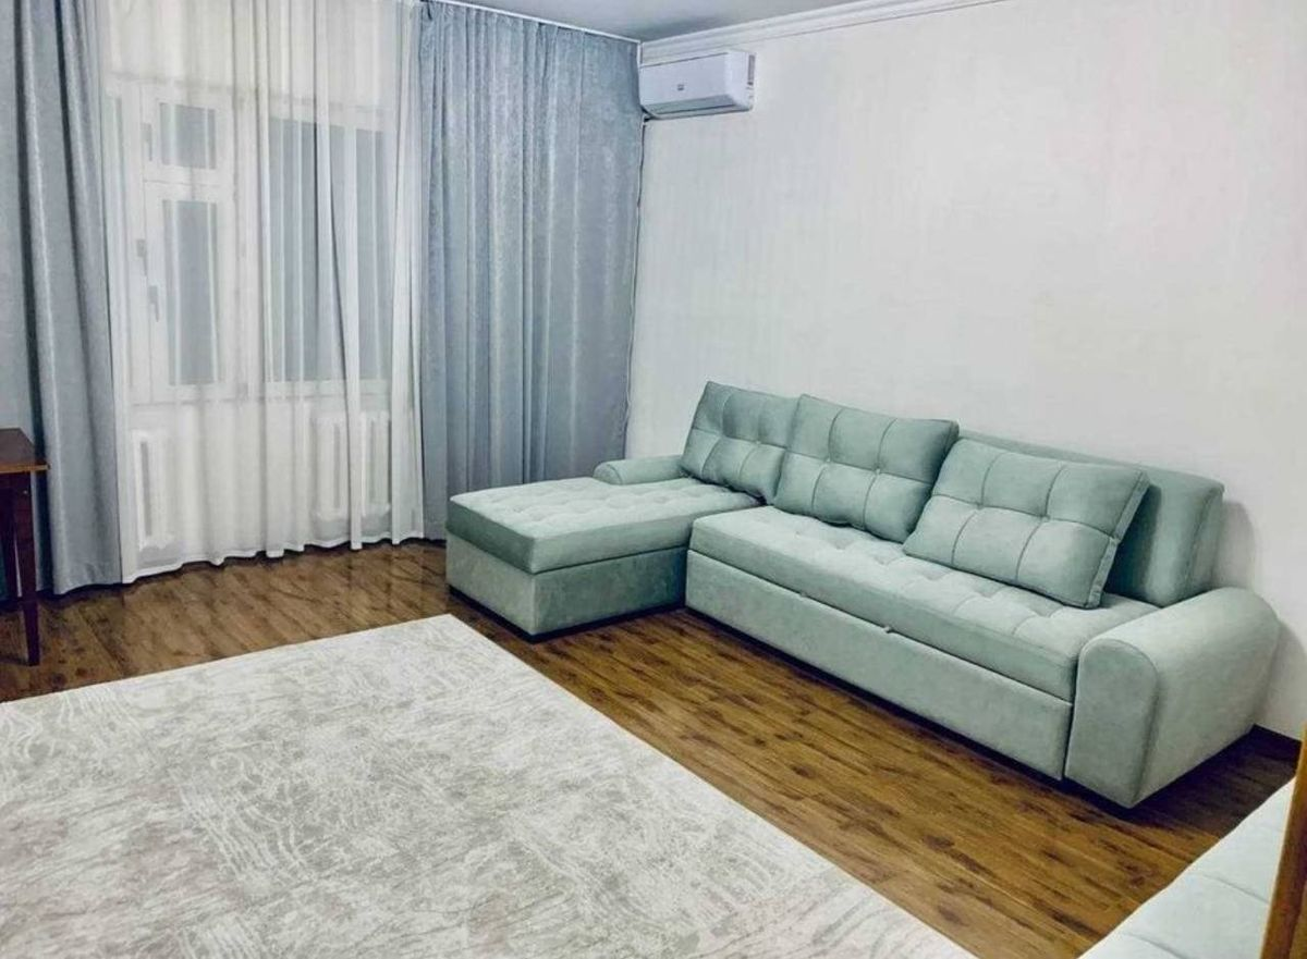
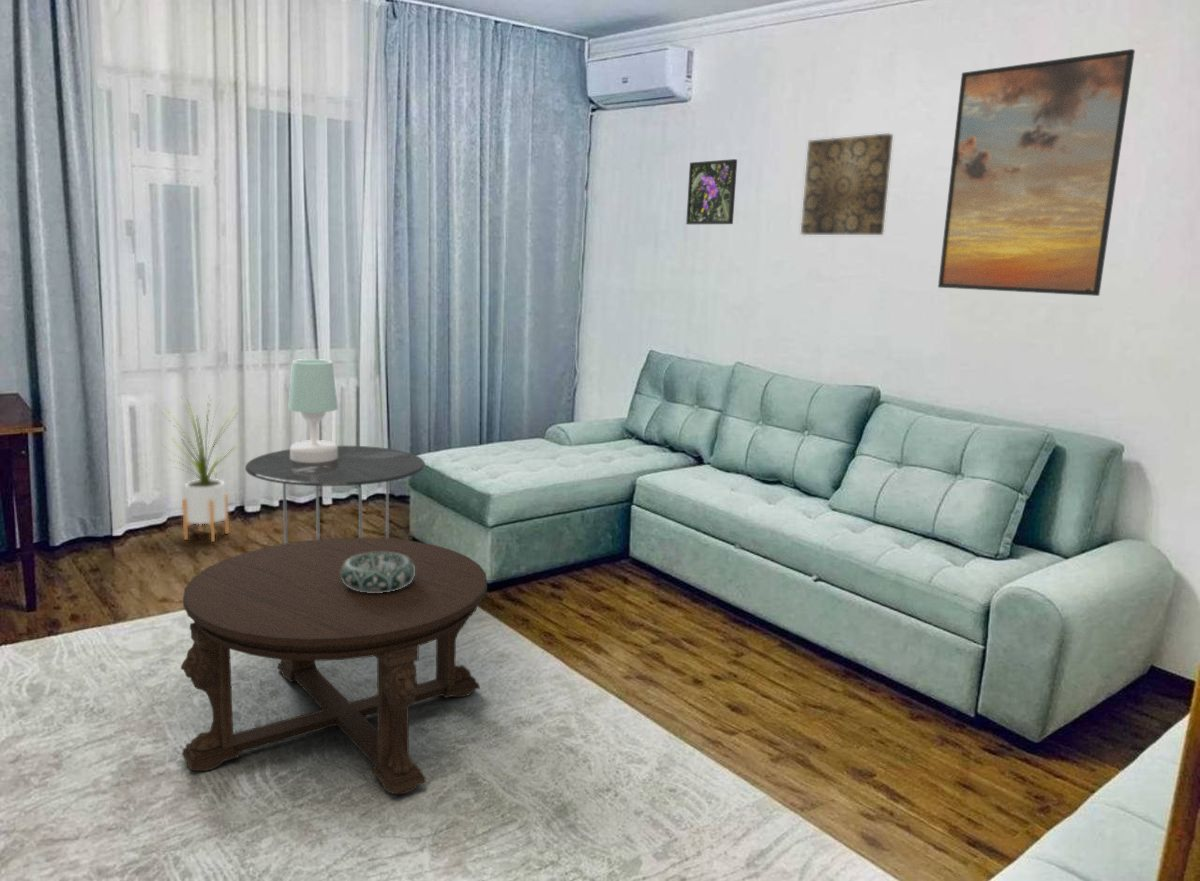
+ house plant [159,391,246,543]
+ decorative bowl [341,552,415,593]
+ side table [244,445,426,544]
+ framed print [685,158,738,225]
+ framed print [937,48,1136,297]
+ coffee table [180,537,488,795]
+ wall art [800,132,894,236]
+ table lamp [287,358,339,463]
